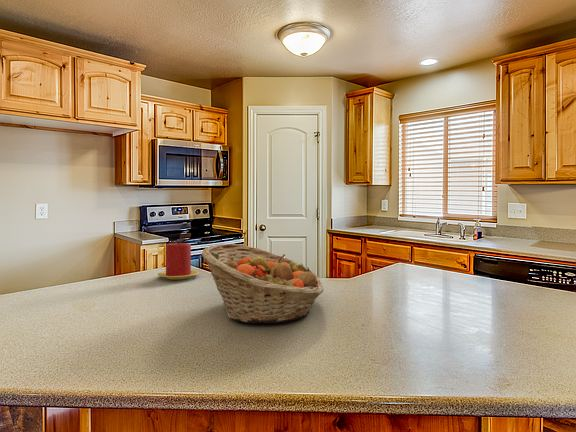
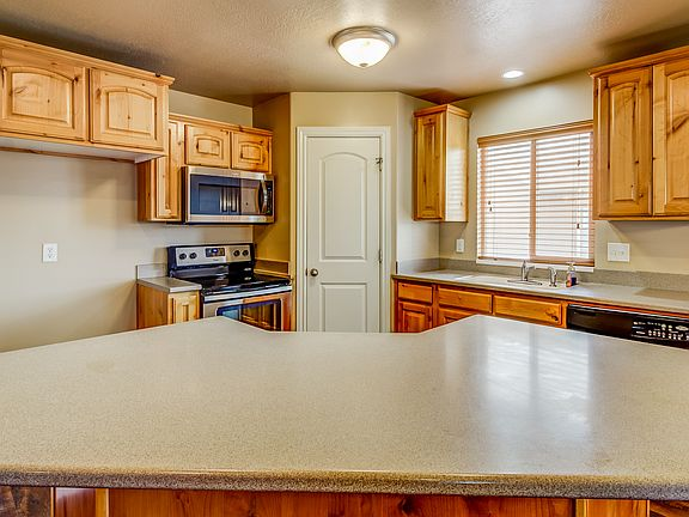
- fruit basket [201,243,324,324]
- candle [156,242,200,280]
